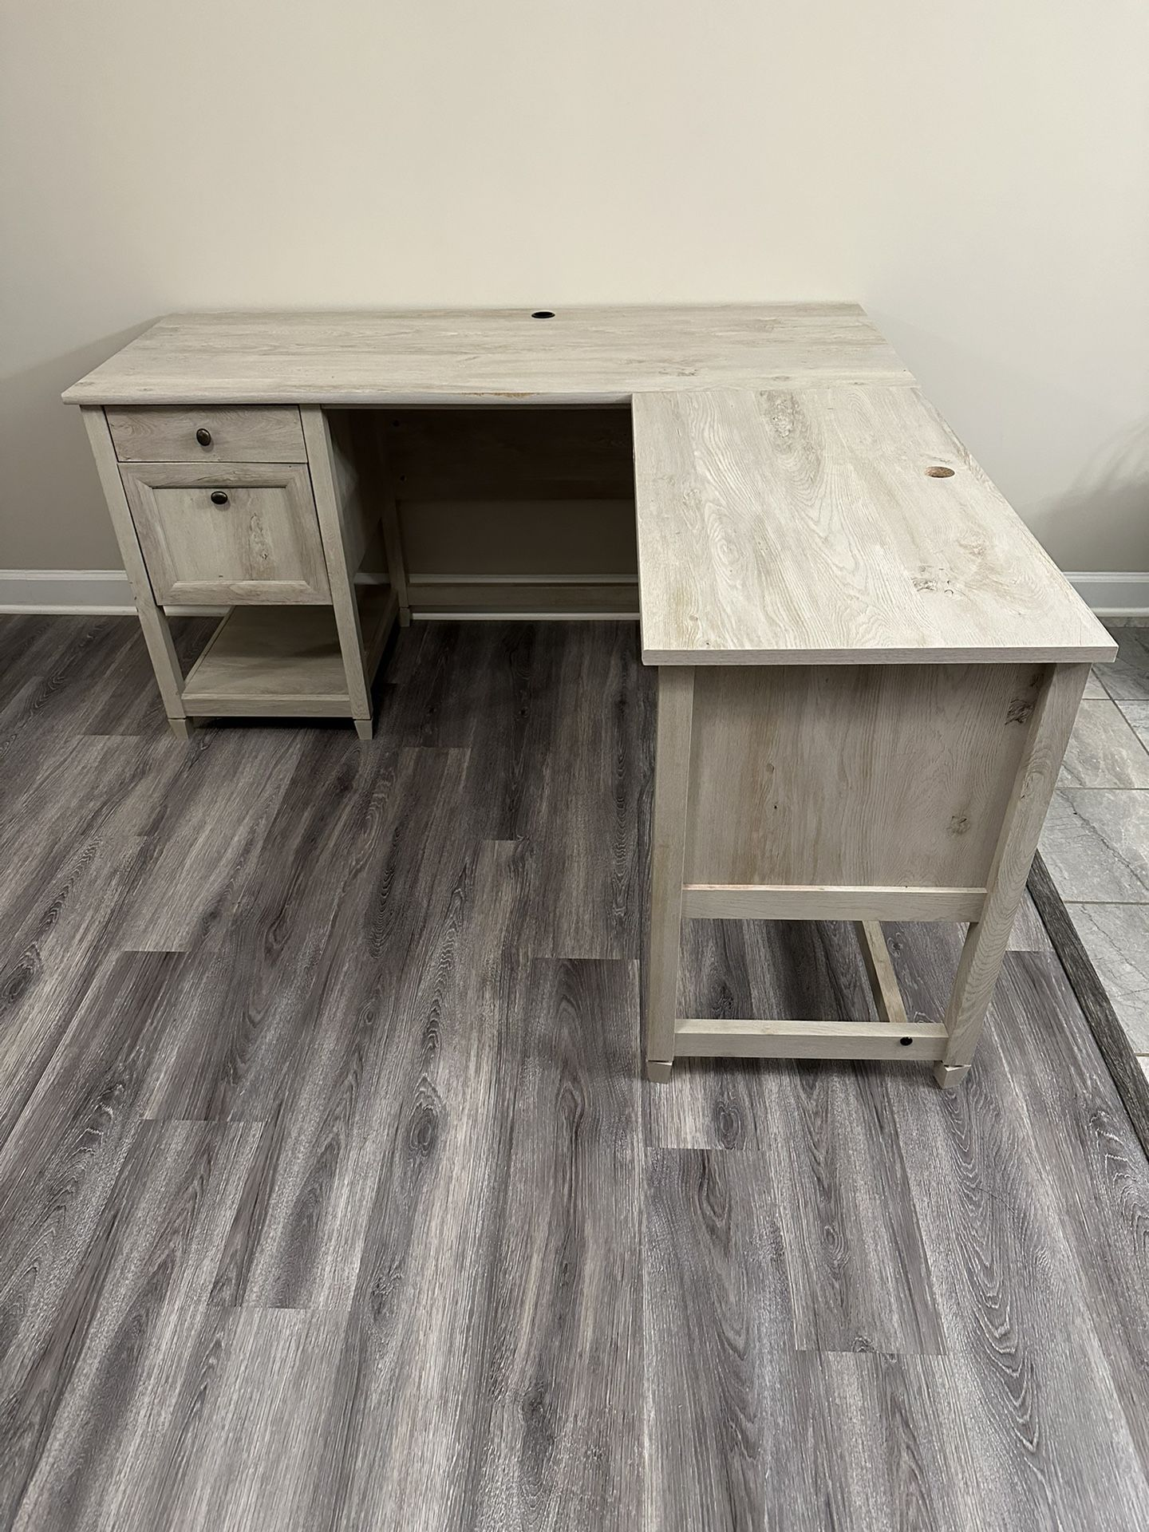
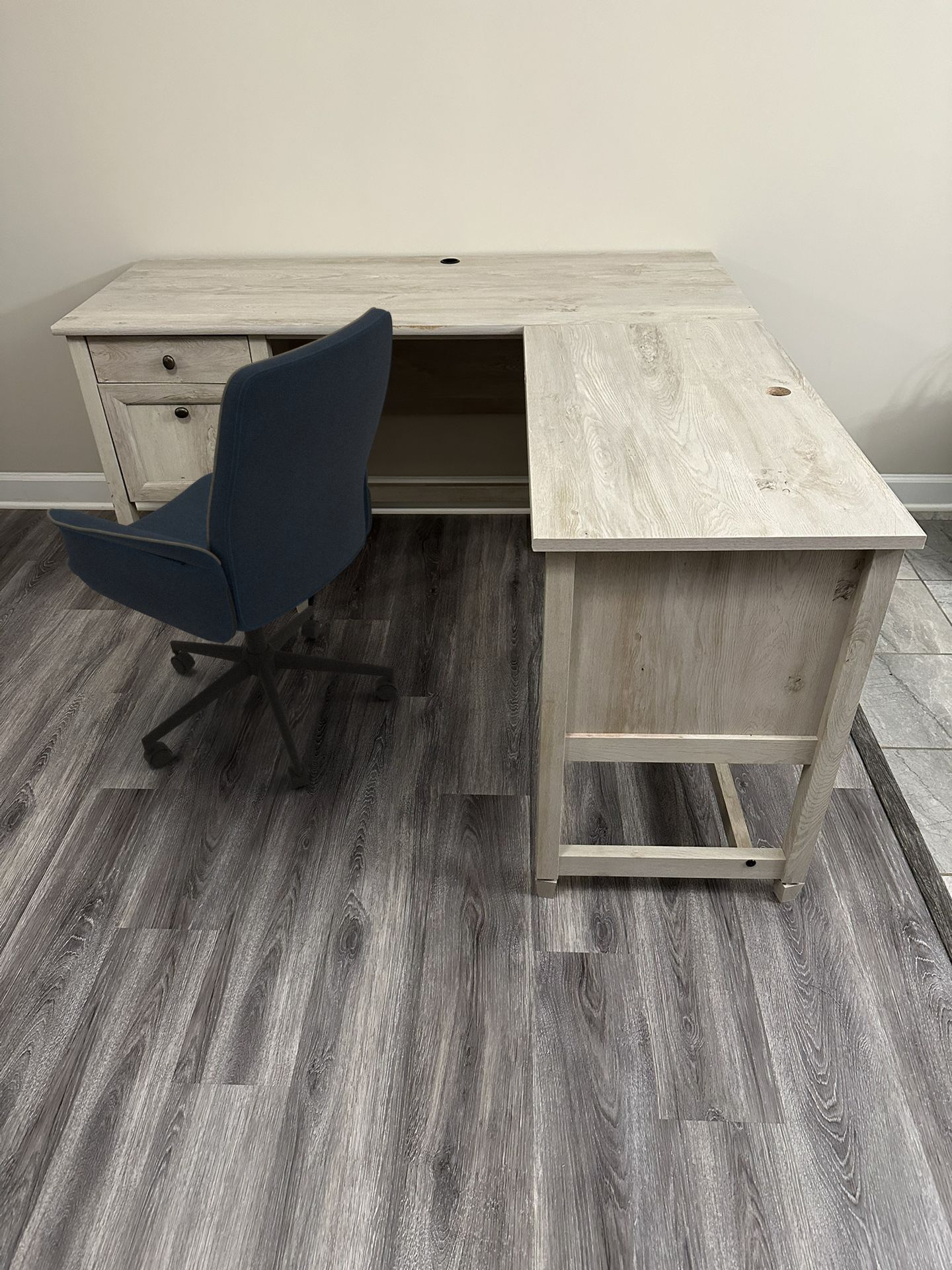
+ office chair [46,306,398,789]
